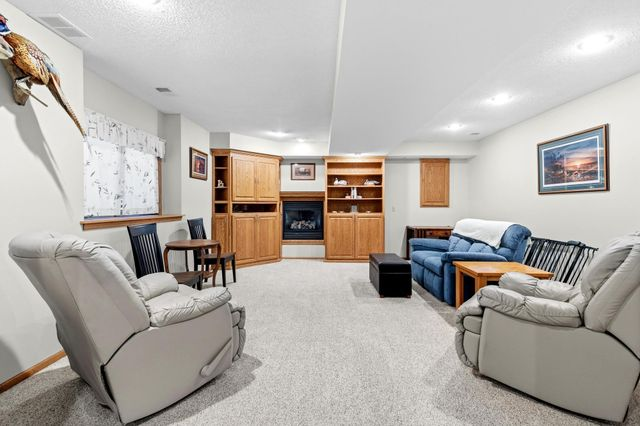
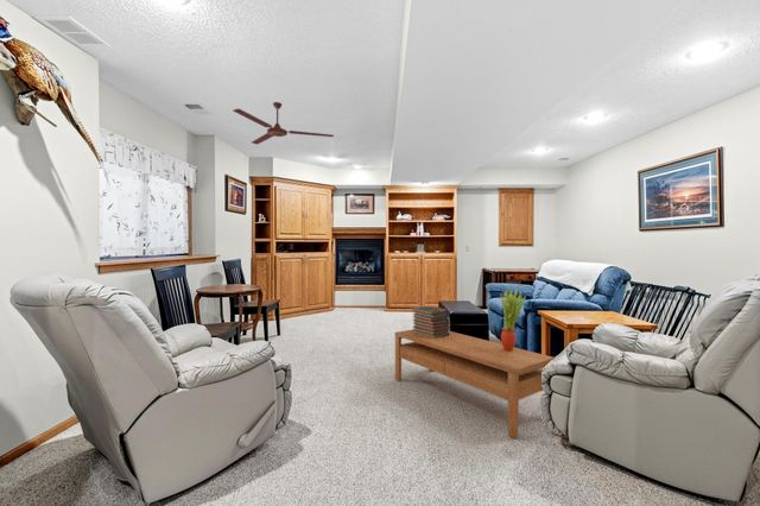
+ ceiling fan [232,101,335,146]
+ book stack [411,305,450,339]
+ potted plant [498,287,526,350]
+ coffee table [393,329,556,439]
